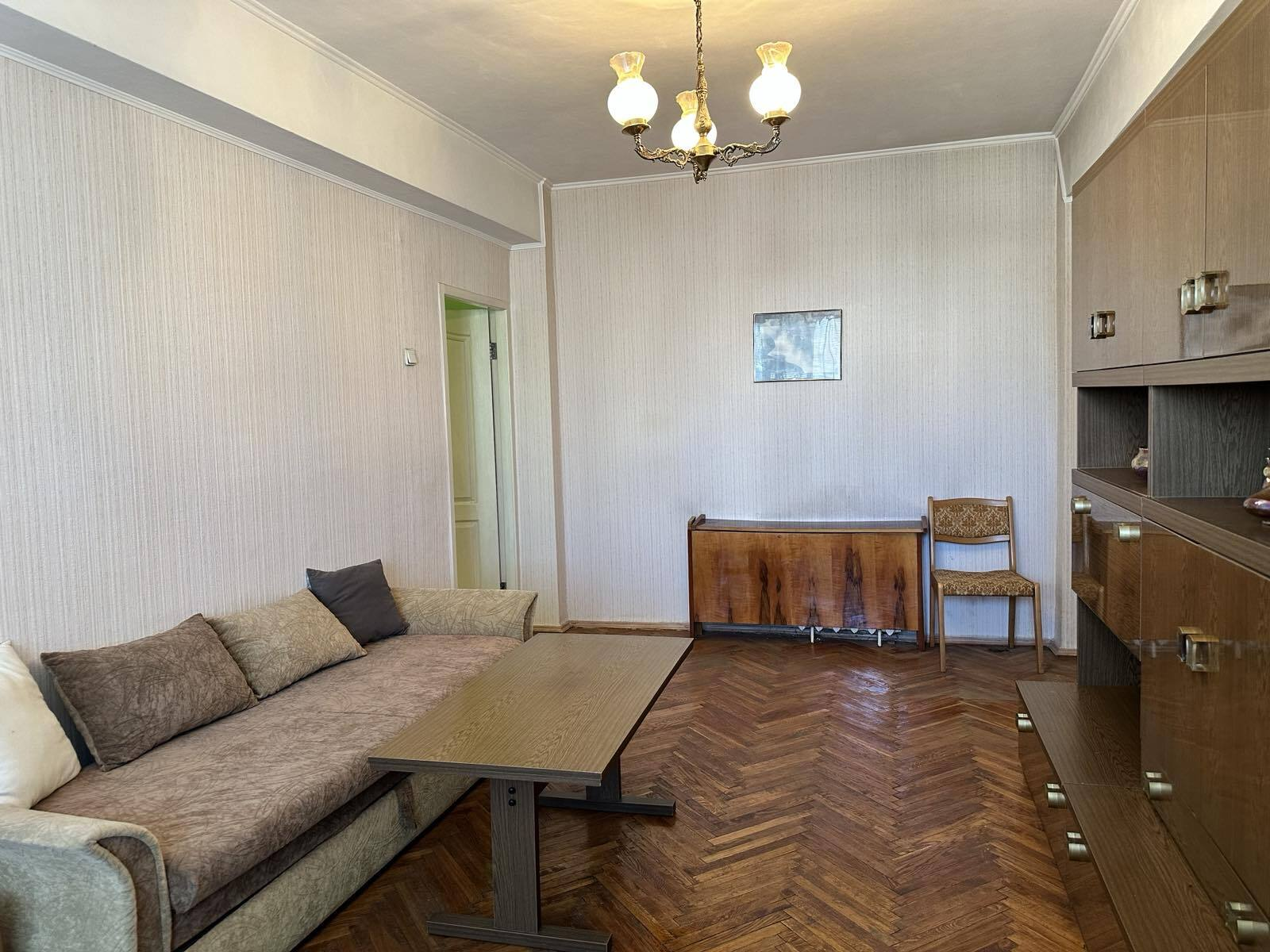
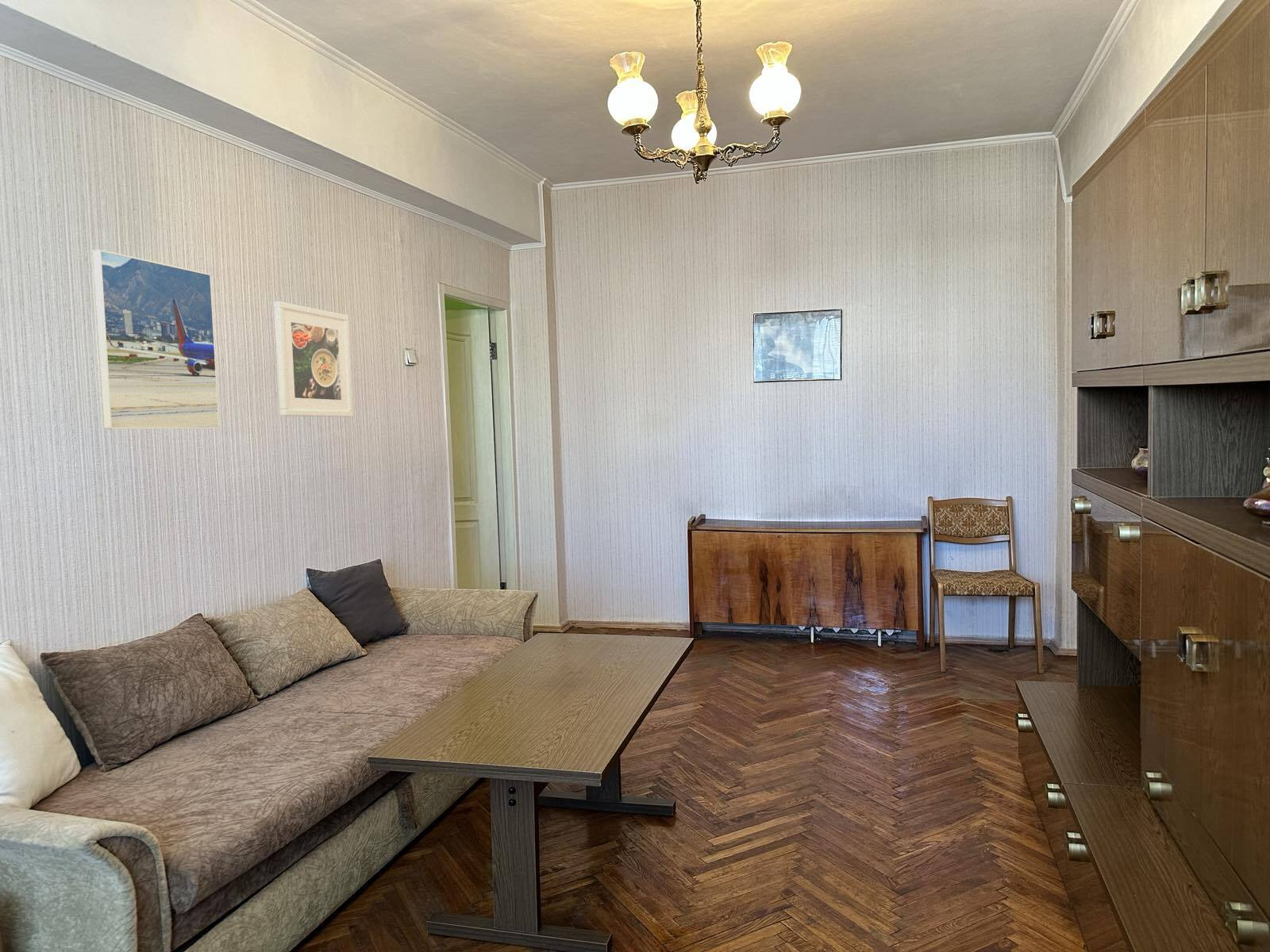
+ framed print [274,301,354,417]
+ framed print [91,249,221,430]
